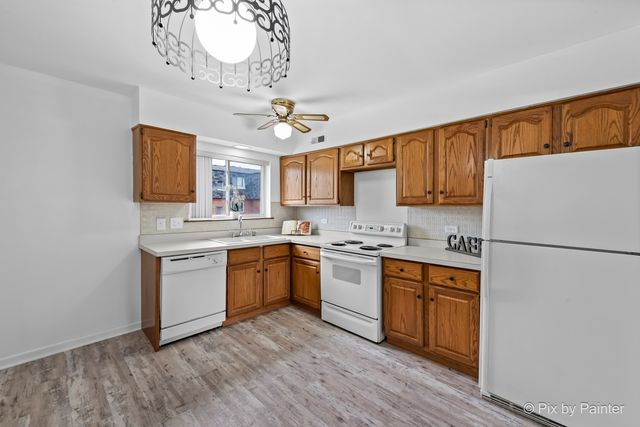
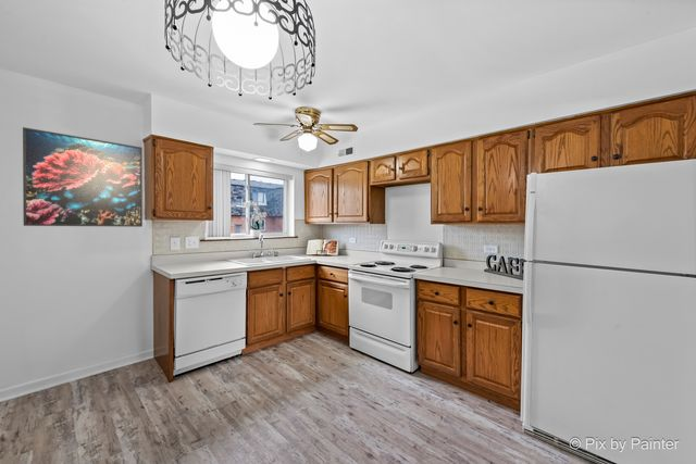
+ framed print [22,126,144,228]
